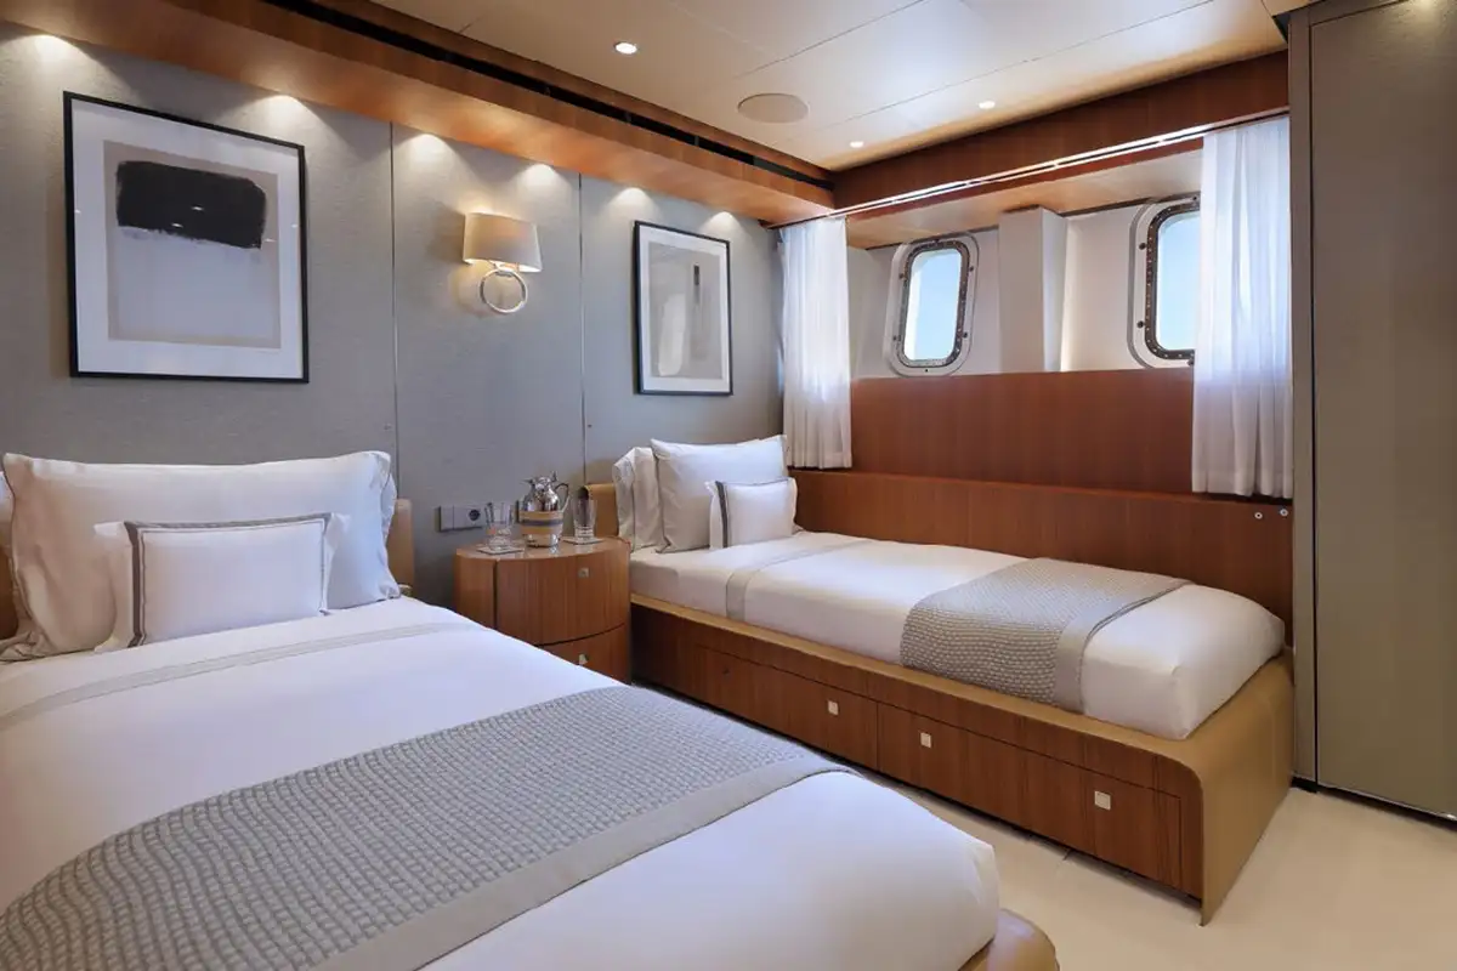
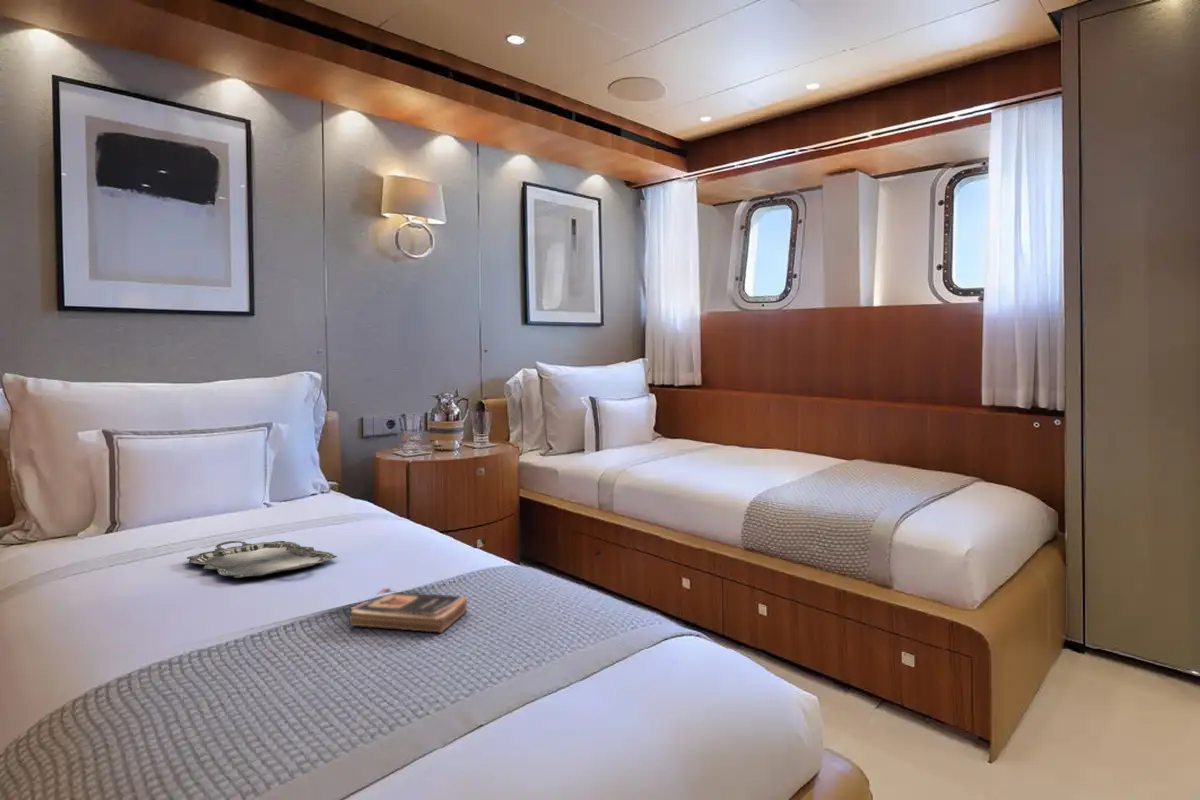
+ serving tray [186,540,338,579]
+ book [348,586,468,634]
